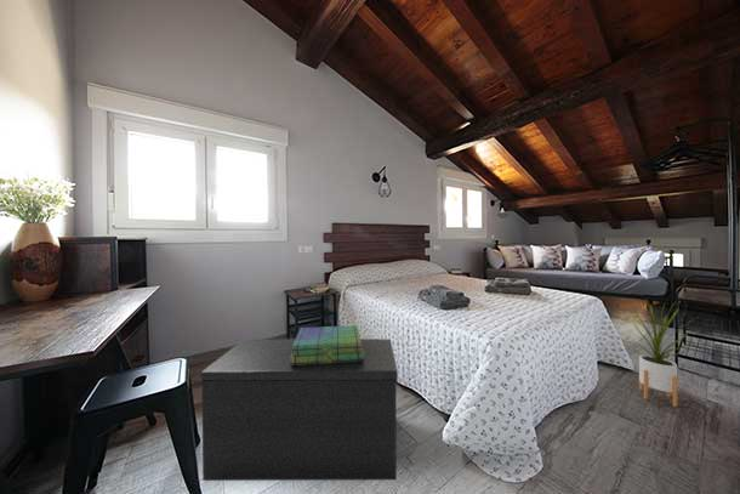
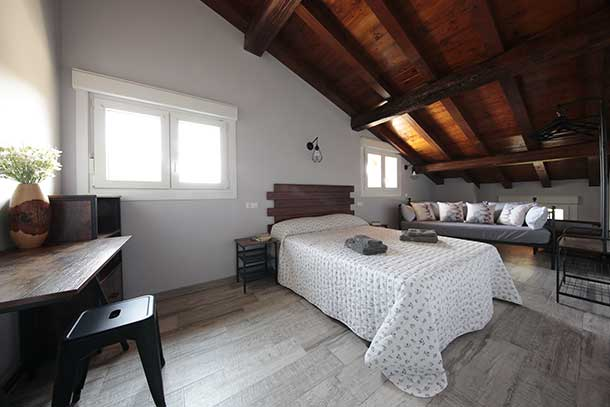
- bench [199,337,399,482]
- house plant [622,300,700,408]
- stack of books [290,324,364,365]
